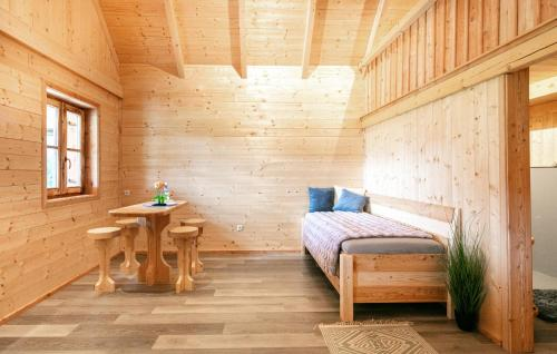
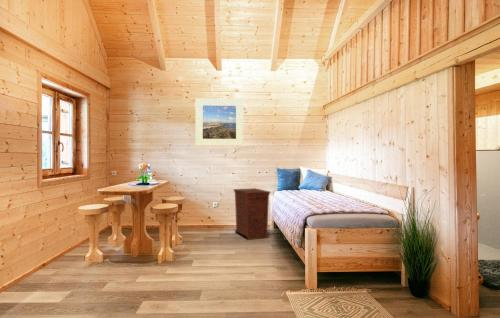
+ nightstand [232,187,271,241]
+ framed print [195,97,244,147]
